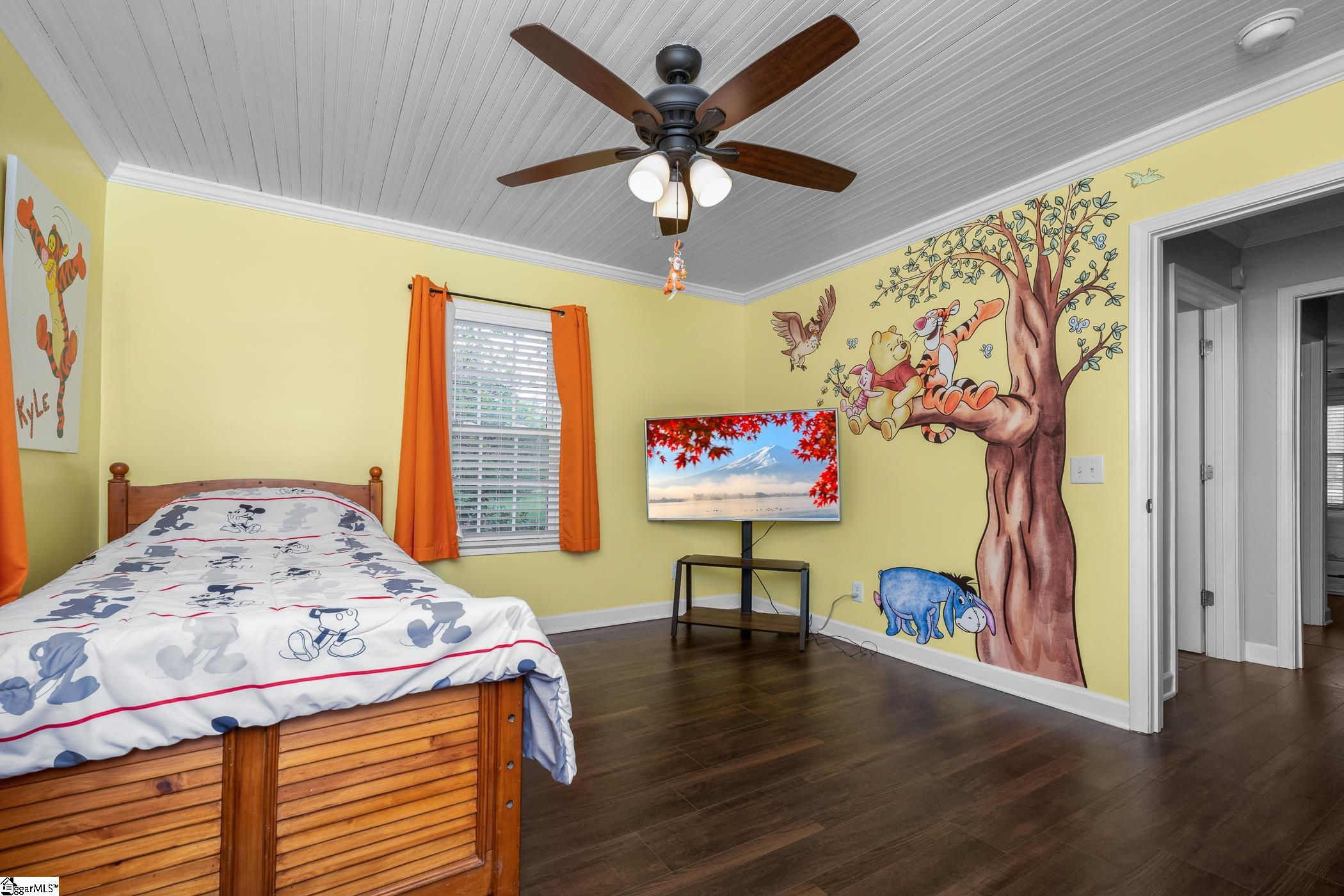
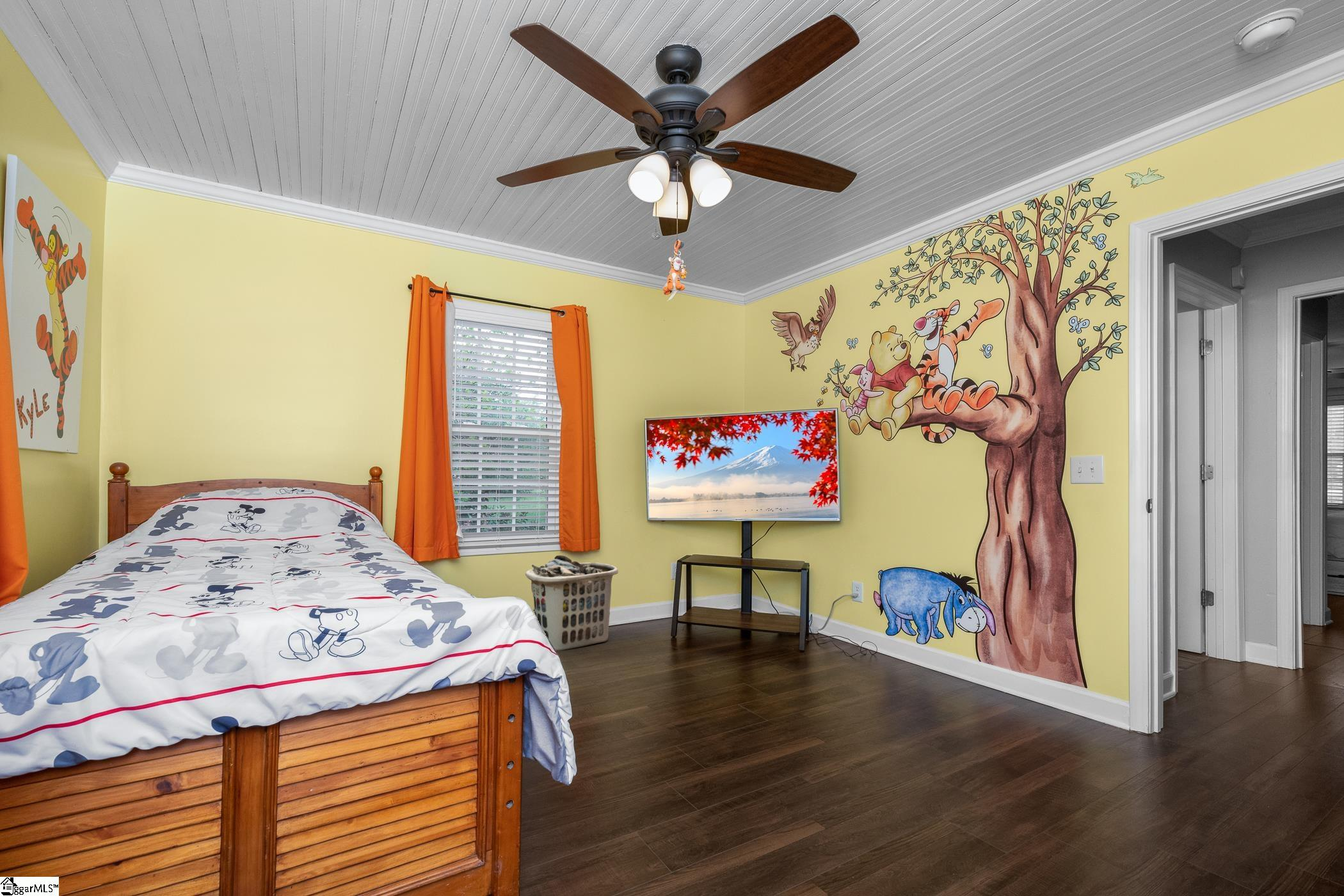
+ clothes hamper [525,555,619,652]
